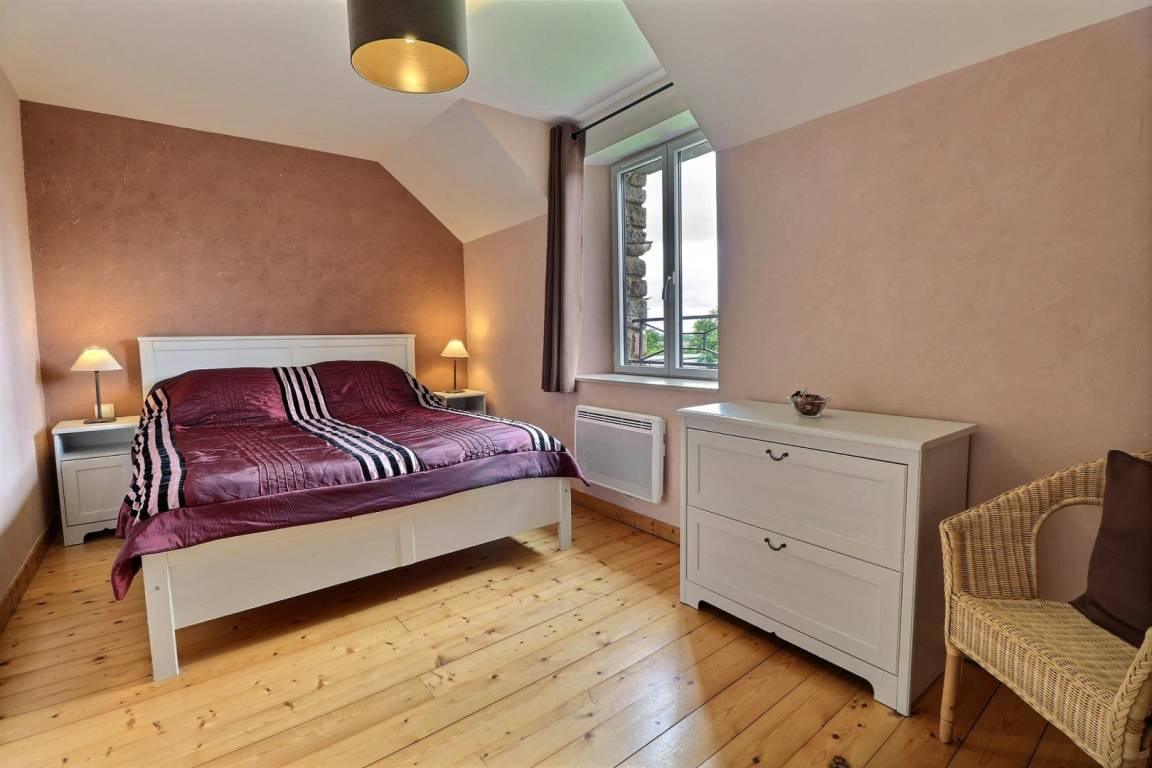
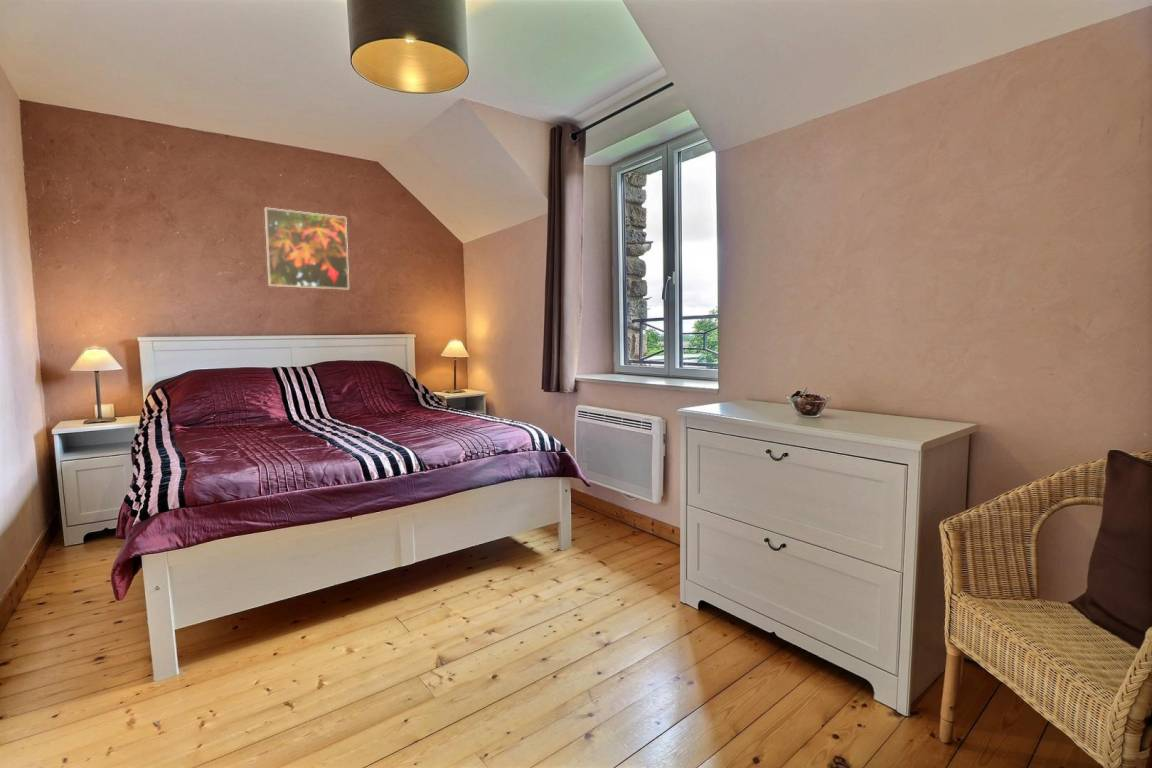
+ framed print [263,207,350,291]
